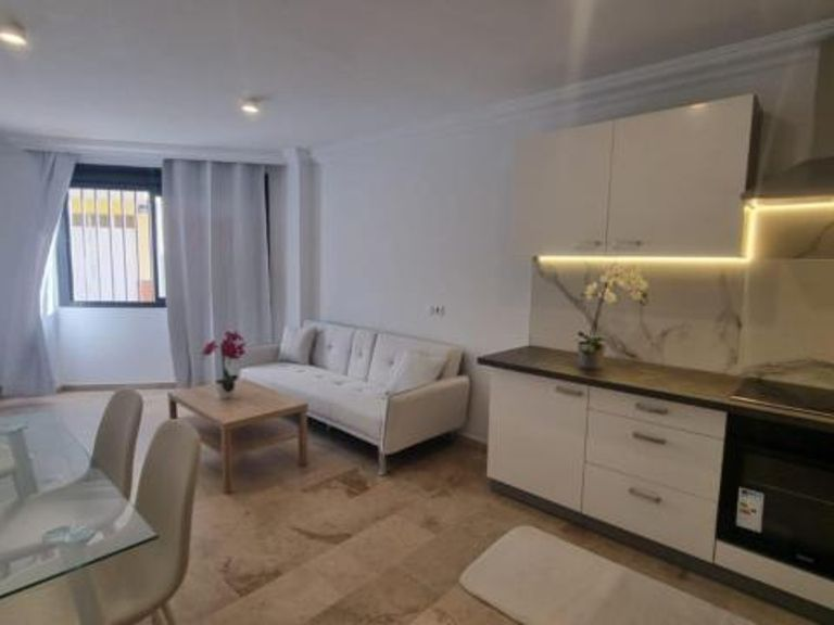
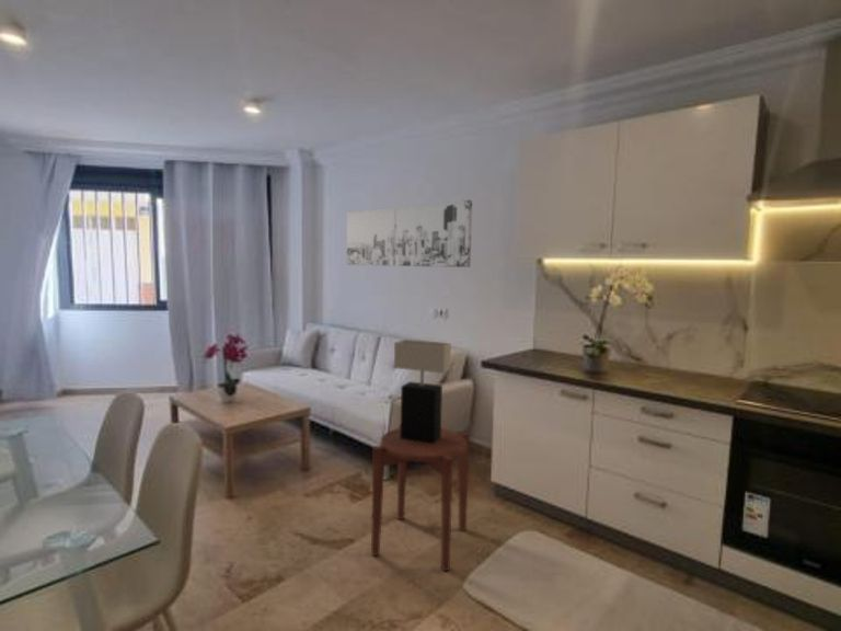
+ wall art [346,199,473,268]
+ side table [370,423,471,572]
+ table lamp [393,339,452,444]
